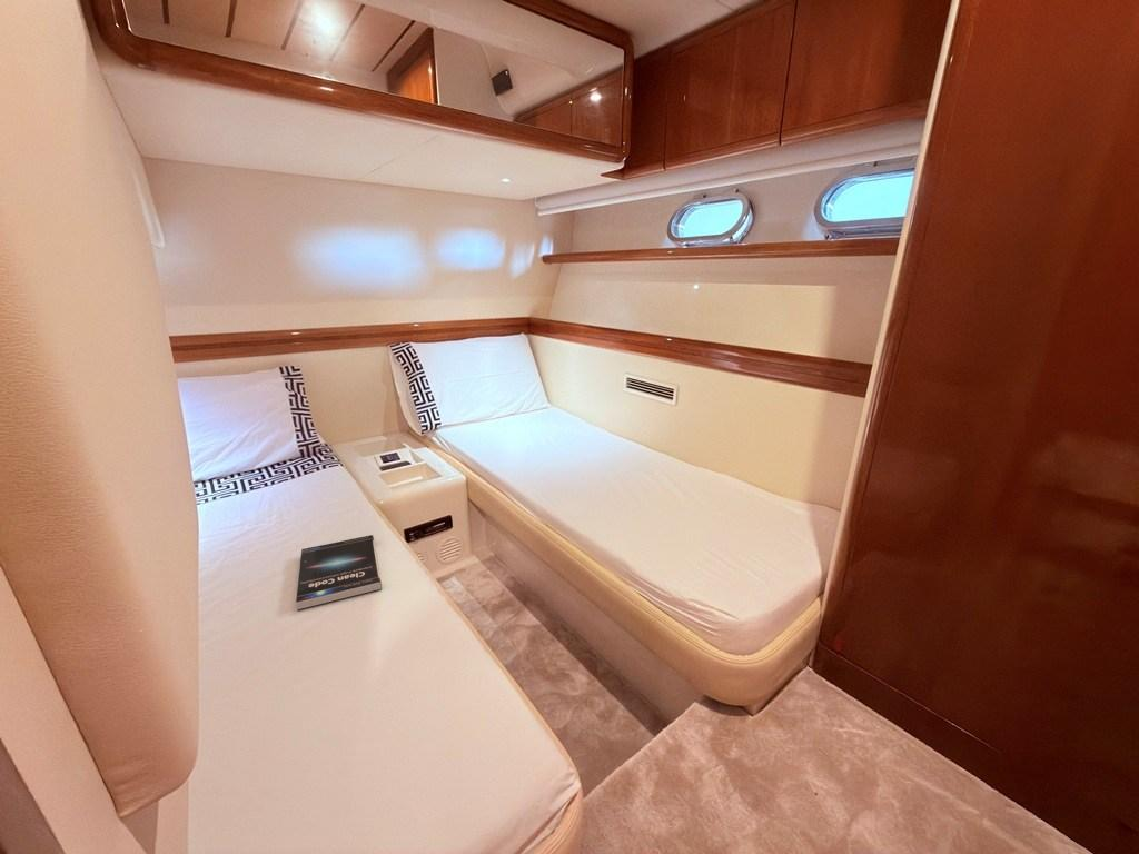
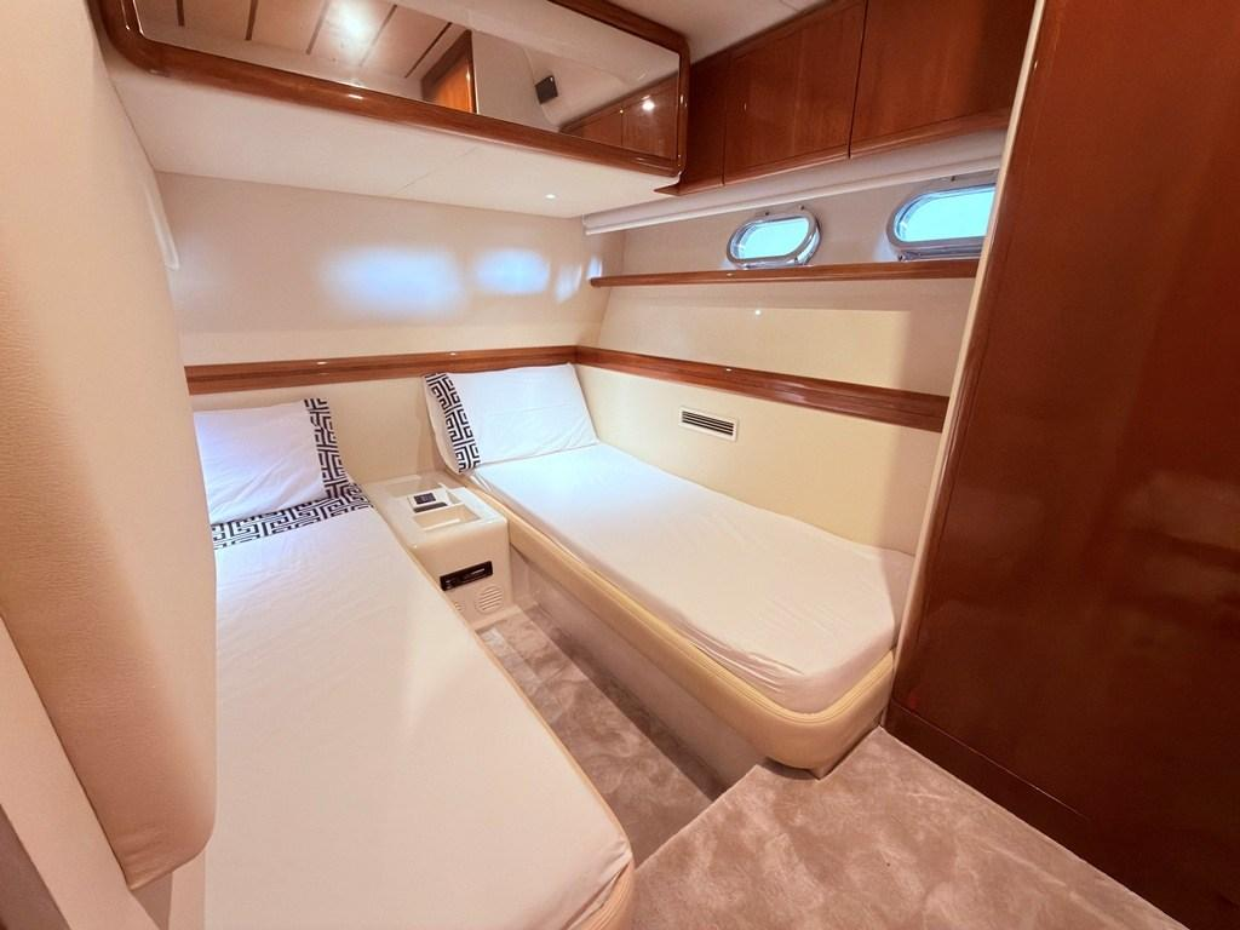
- book [295,534,383,610]
